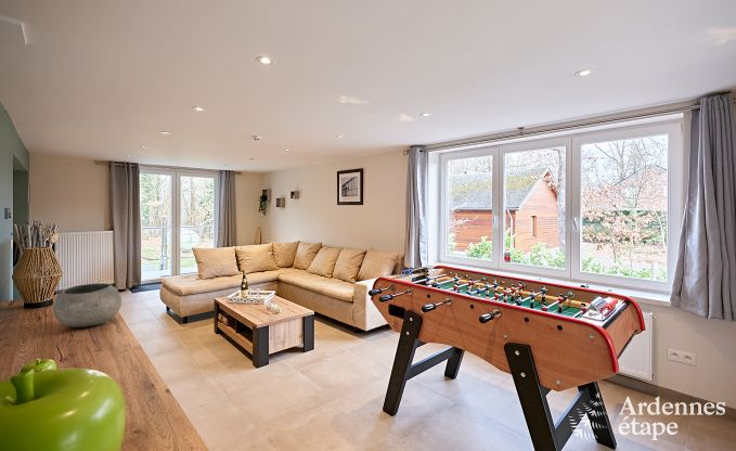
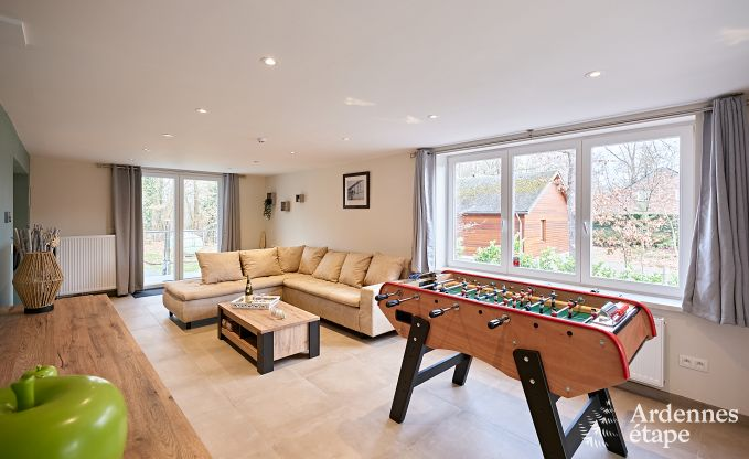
- bowl [52,282,122,328]
